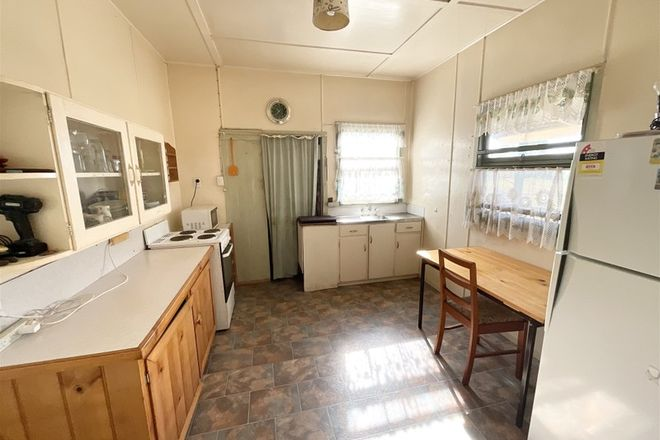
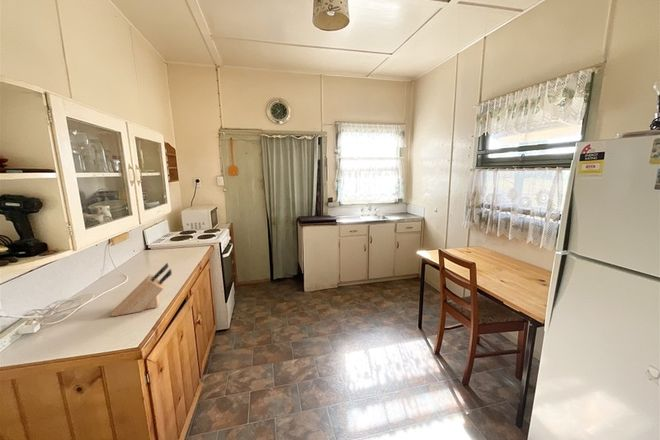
+ knife block [110,262,173,317]
